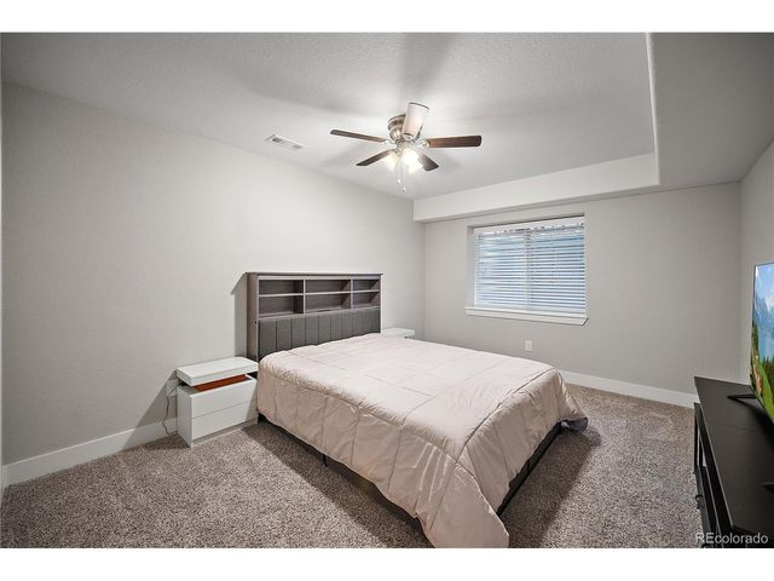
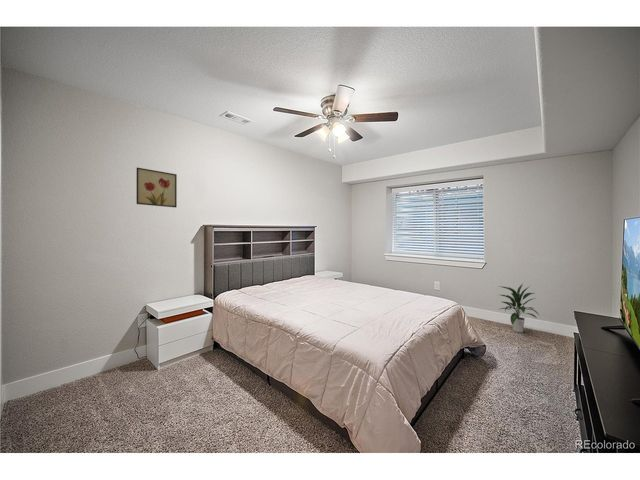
+ wall art [135,166,178,209]
+ indoor plant [495,283,540,334]
